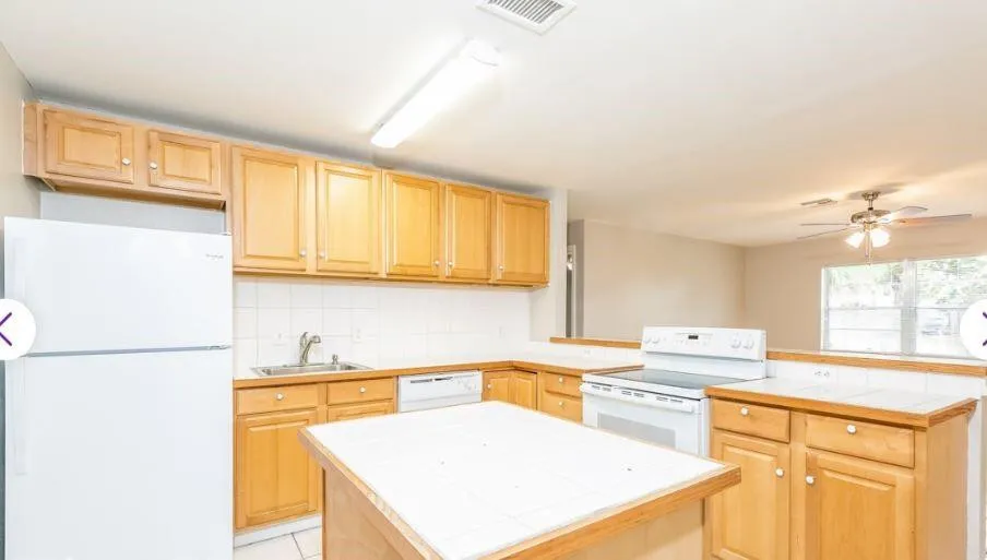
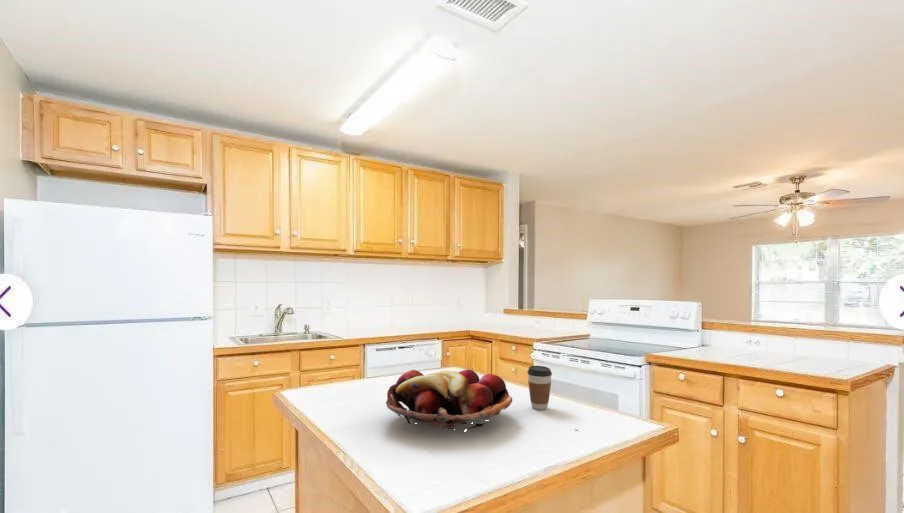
+ fruit basket [385,369,513,430]
+ coffee cup [527,365,553,411]
